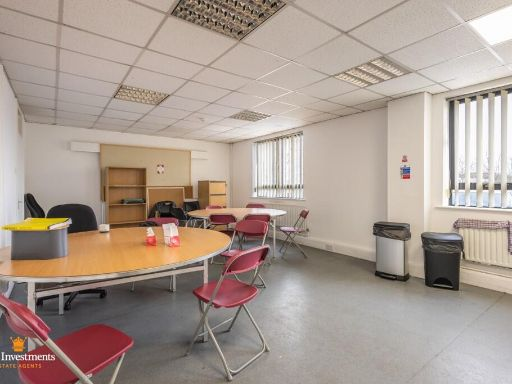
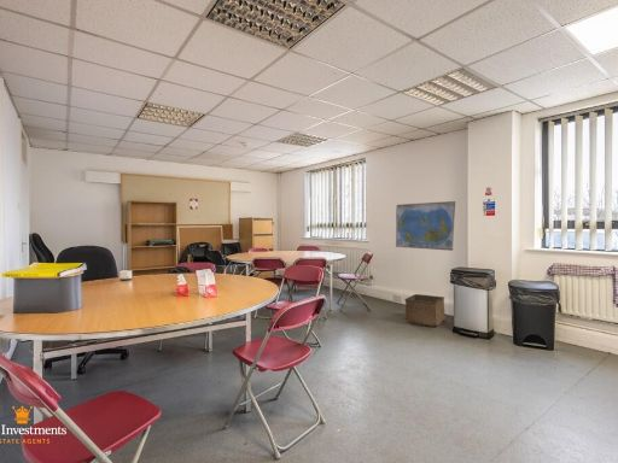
+ world map [395,200,456,252]
+ storage bin [404,293,447,328]
